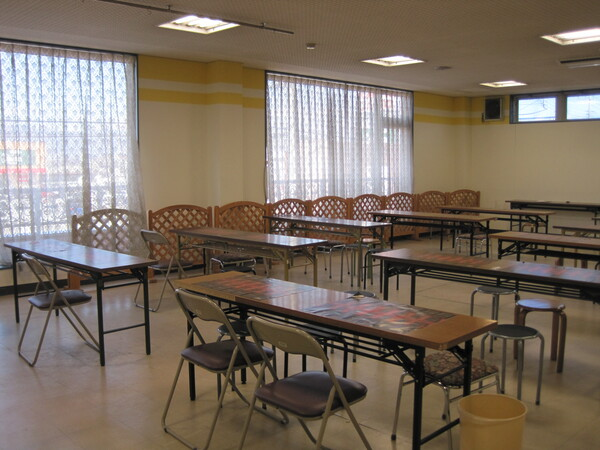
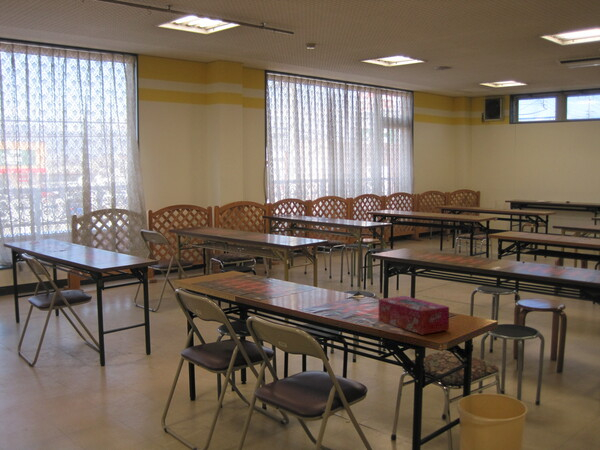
+ tissue box [378,295,450,336]
